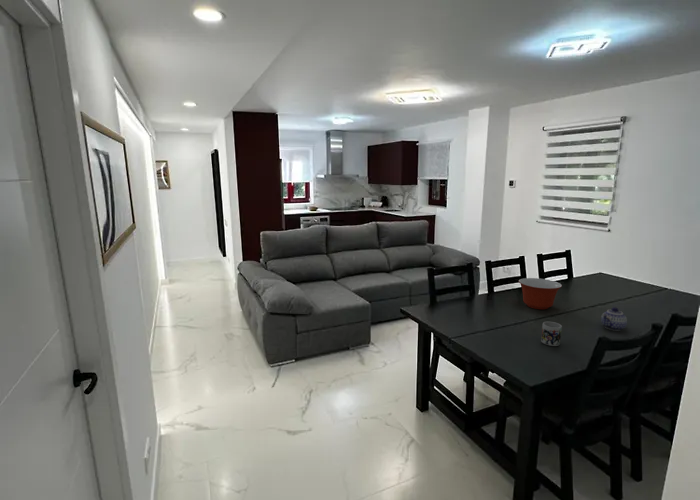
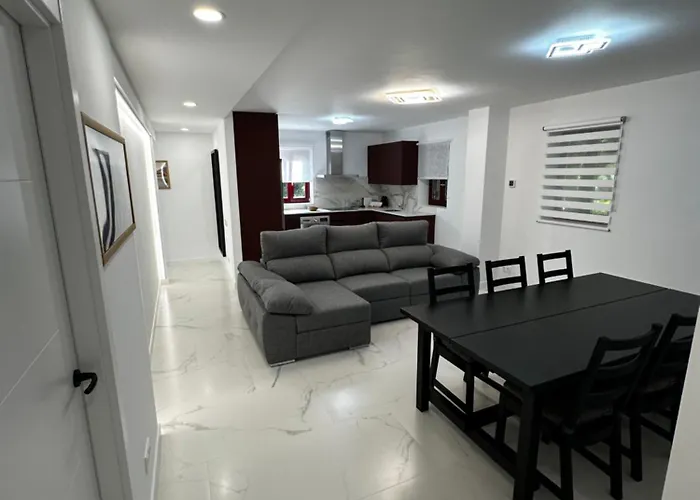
- mug [540,321,563,347]
- mixing bowl [518,277,563,310]
- teapot [600,306,628,332]
